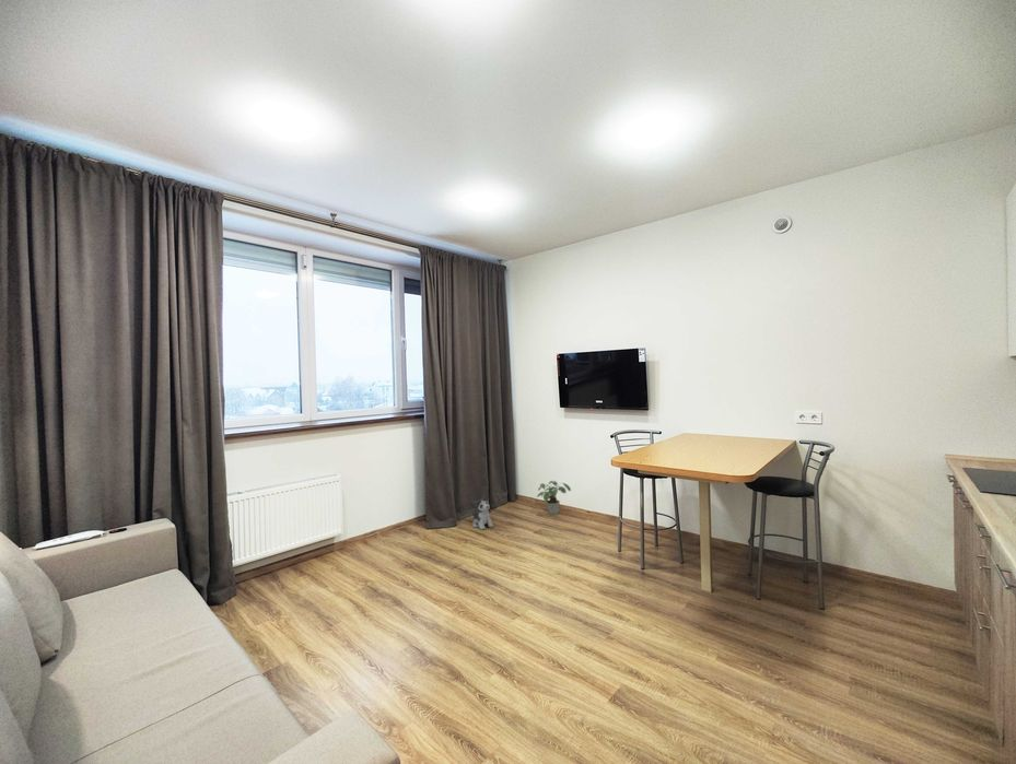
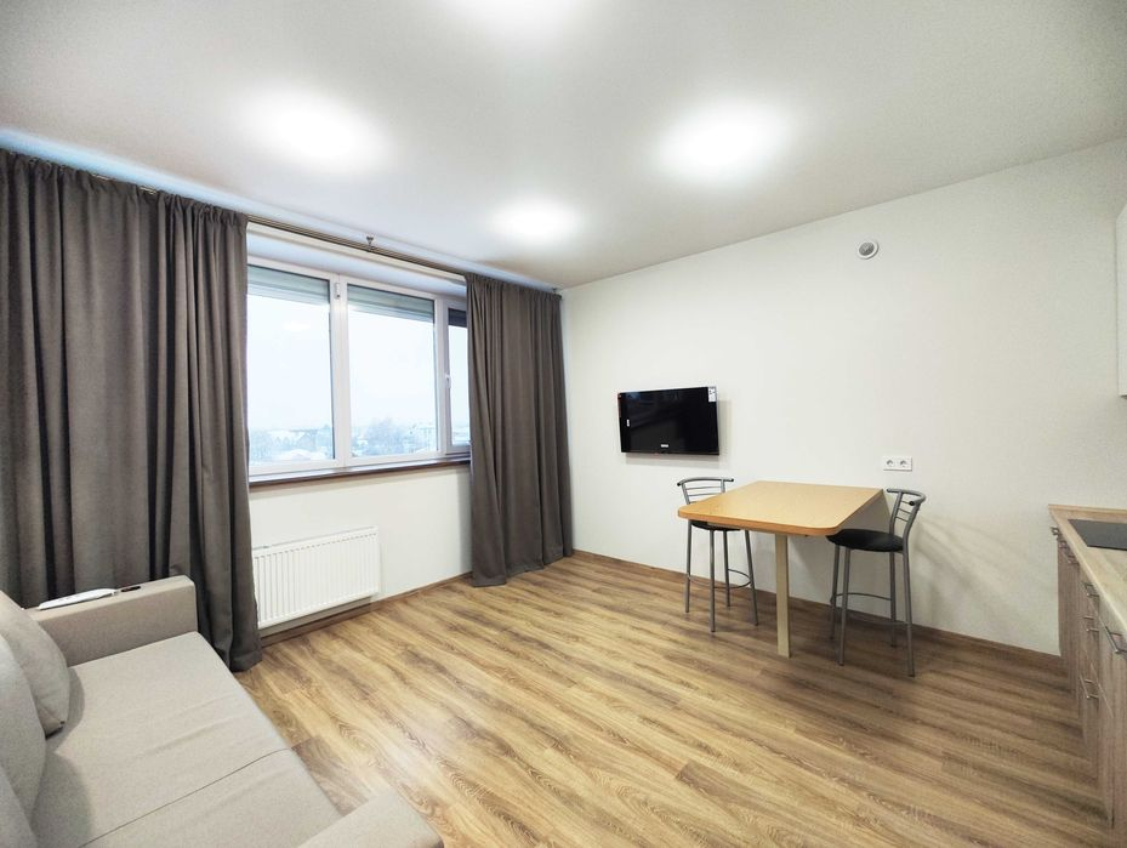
- plush toy [471,494,495,530]
- potted plant [536,480,572,515]
